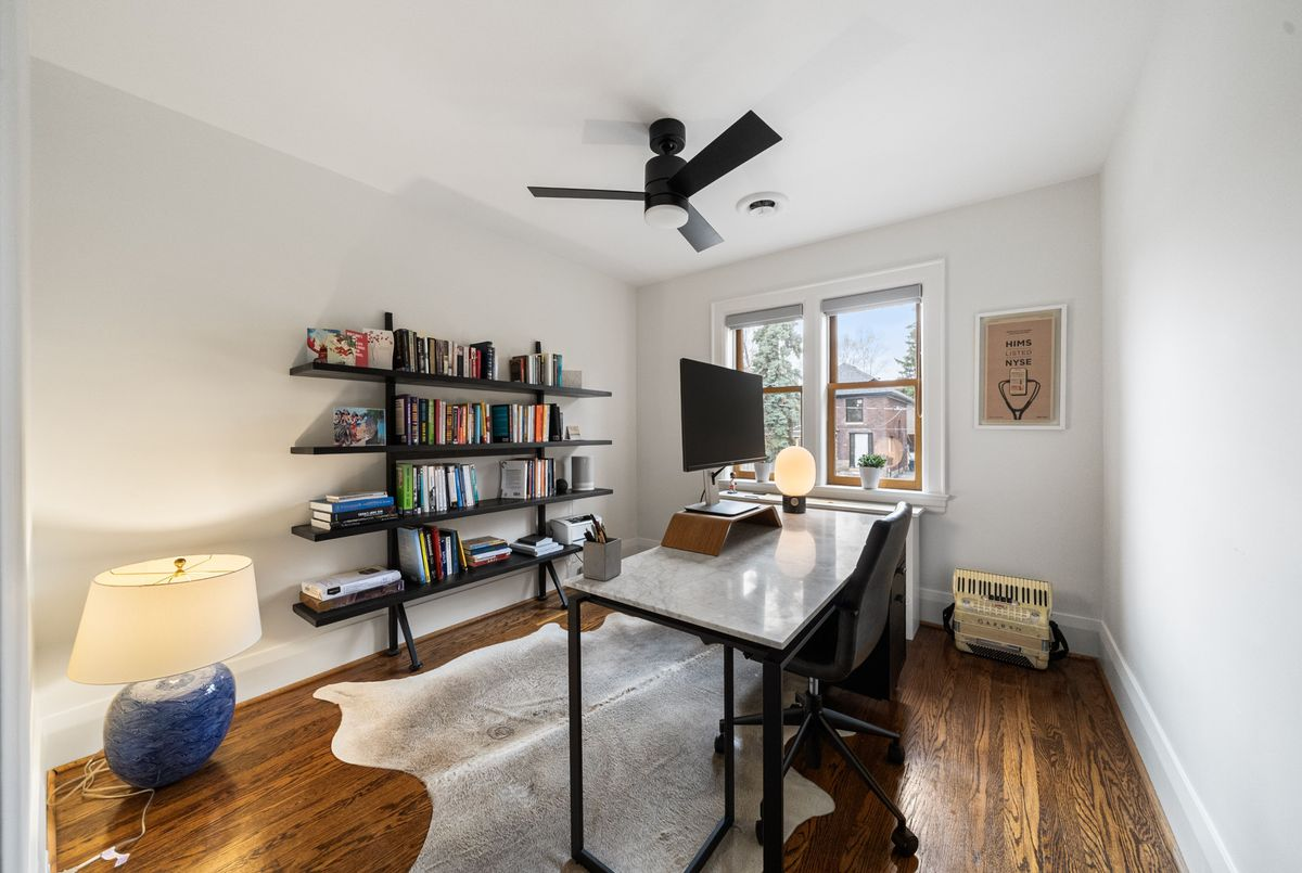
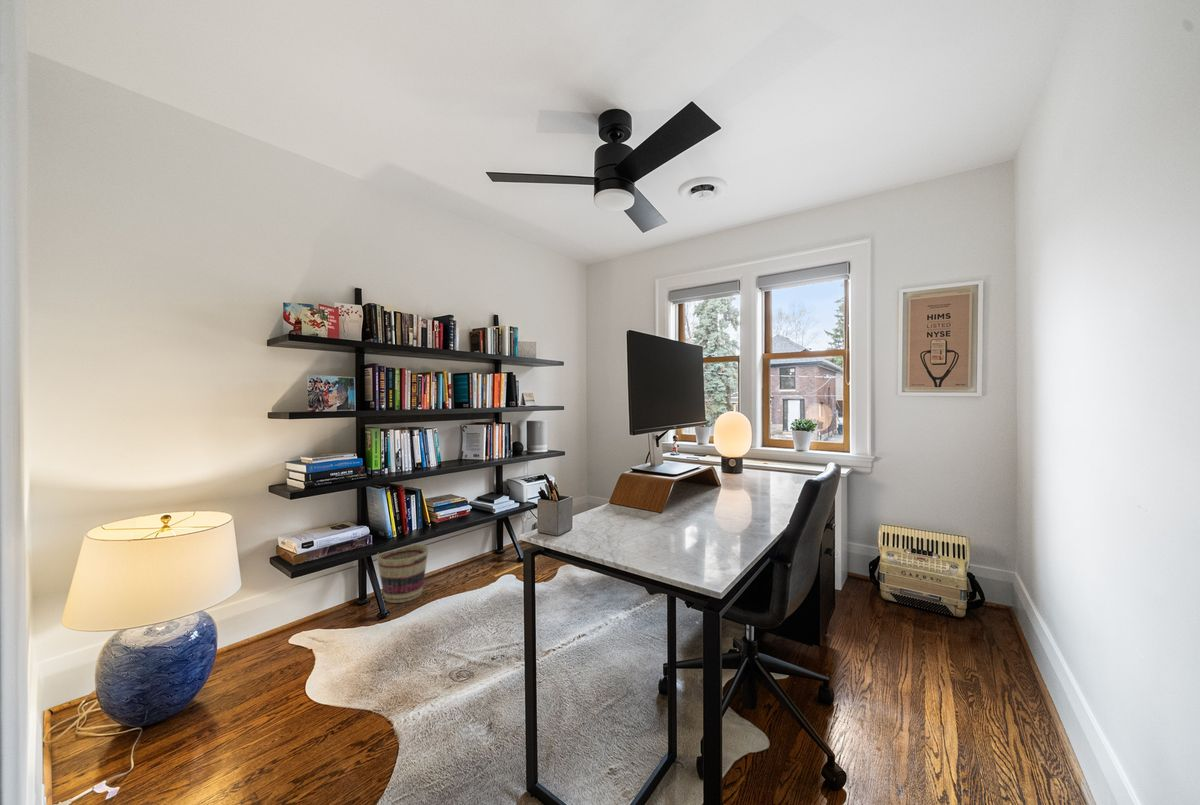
+ basket [376,543,429,604]
